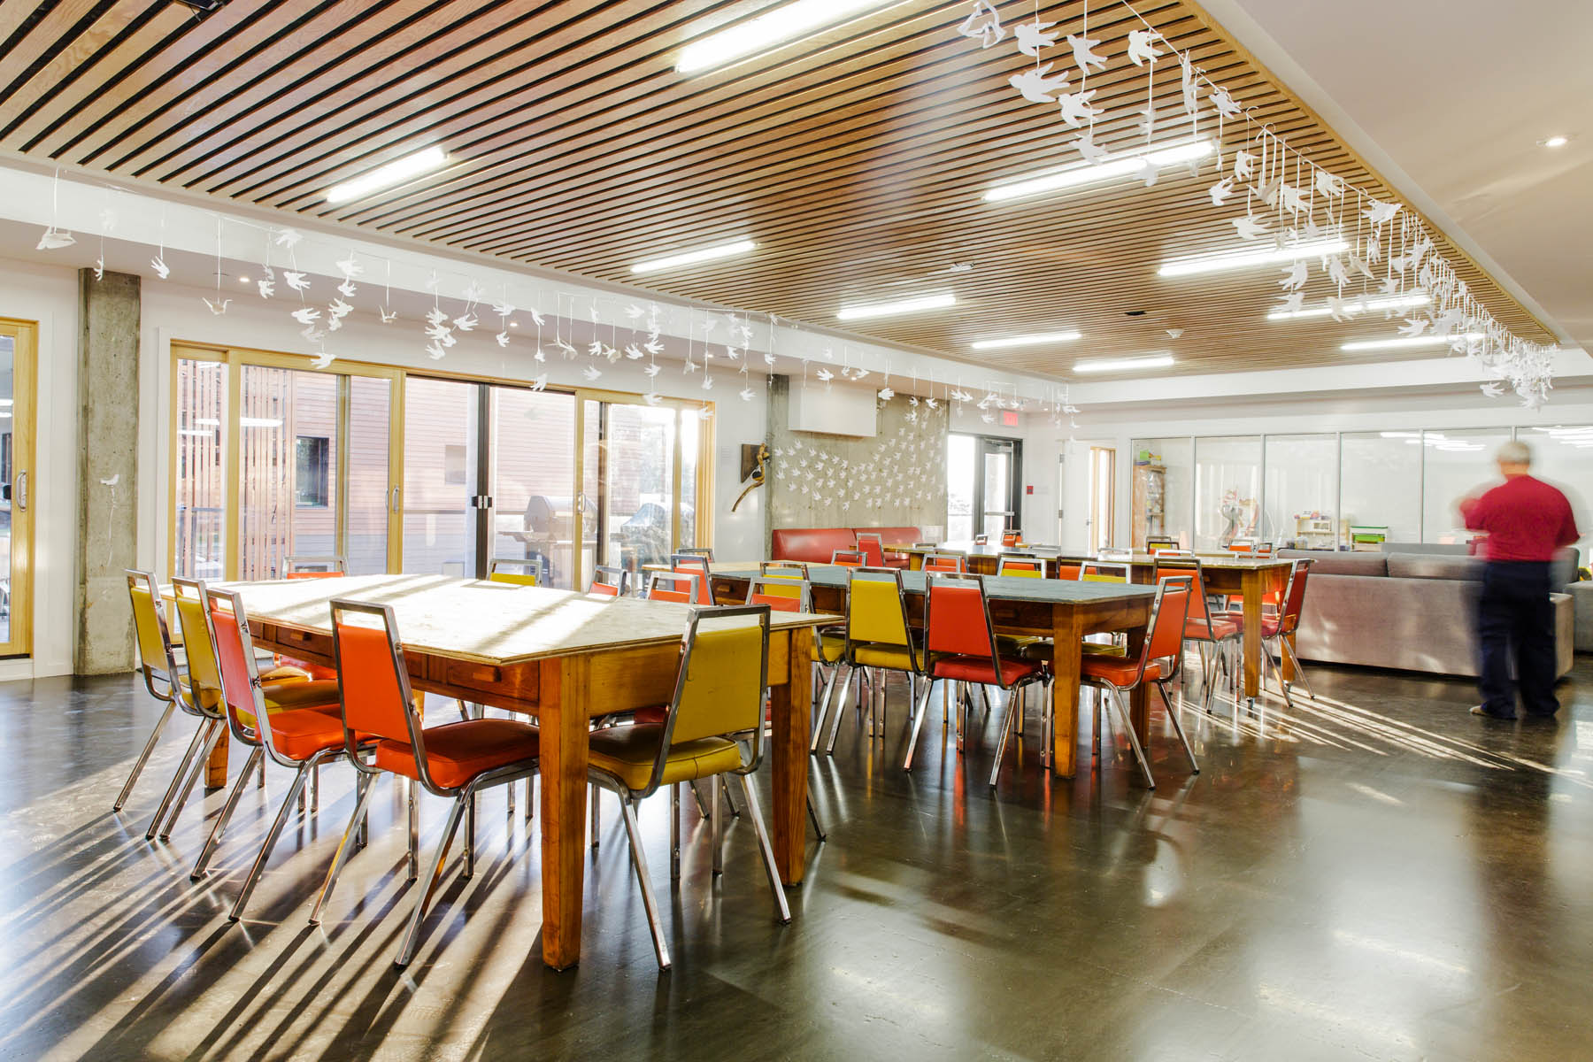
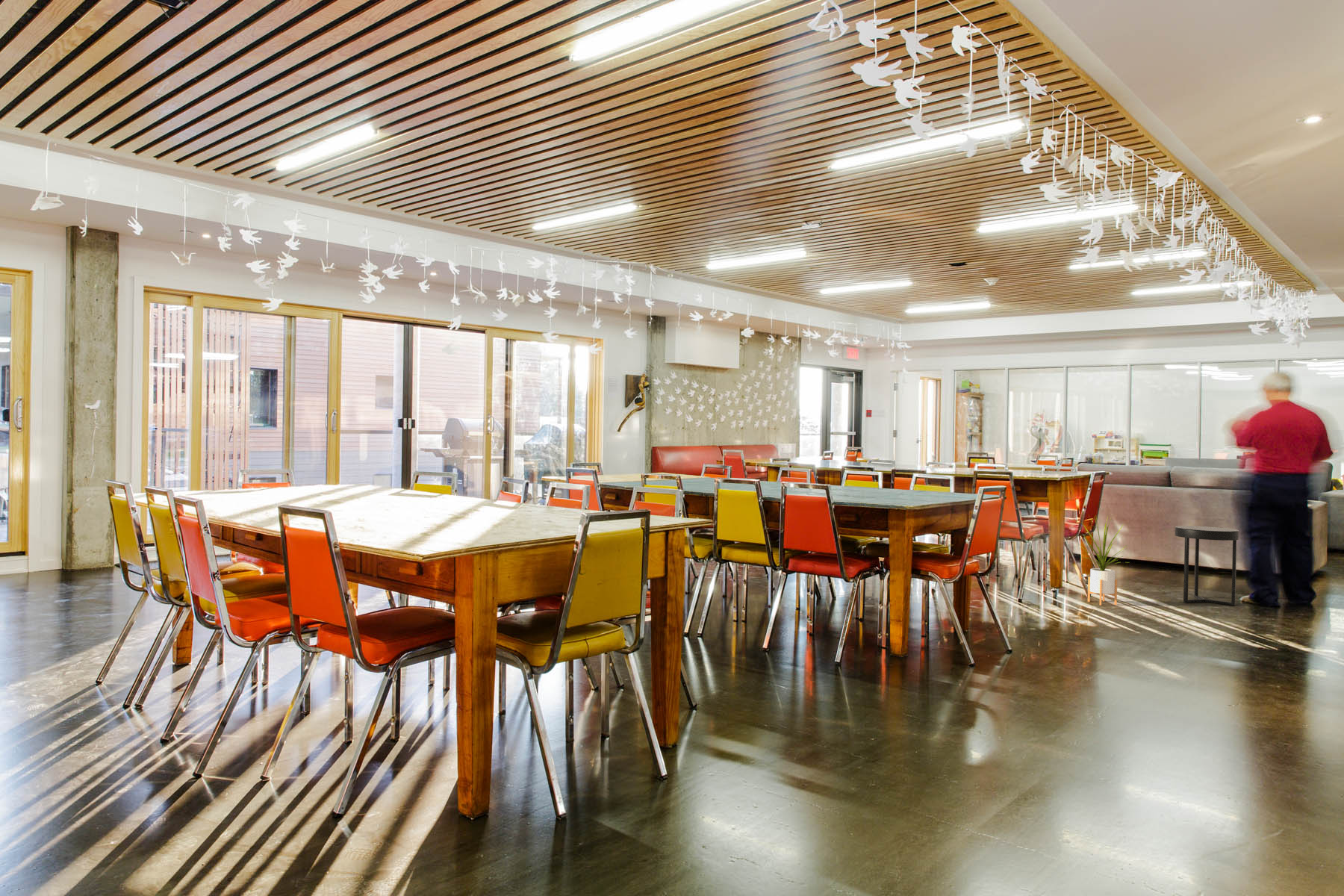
+ side table [1175,525,1239,606]
+ house plant [1079,514,1130,606]
